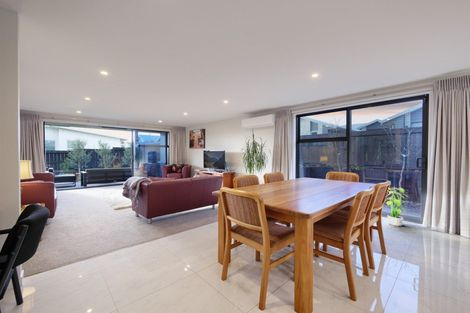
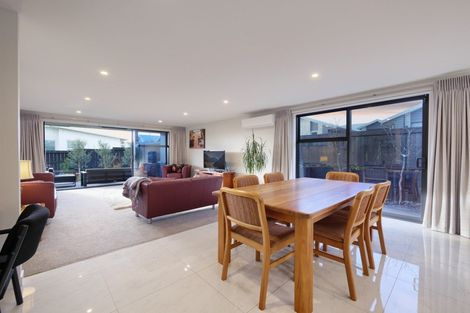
- potted plant [386,187,410,227]
